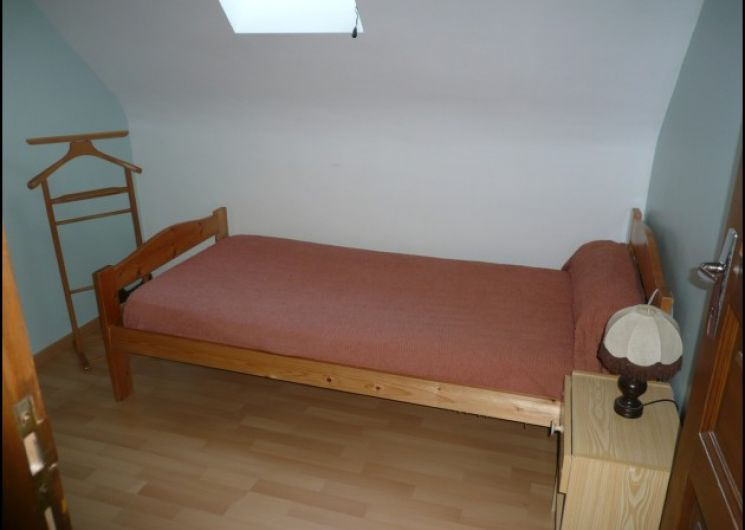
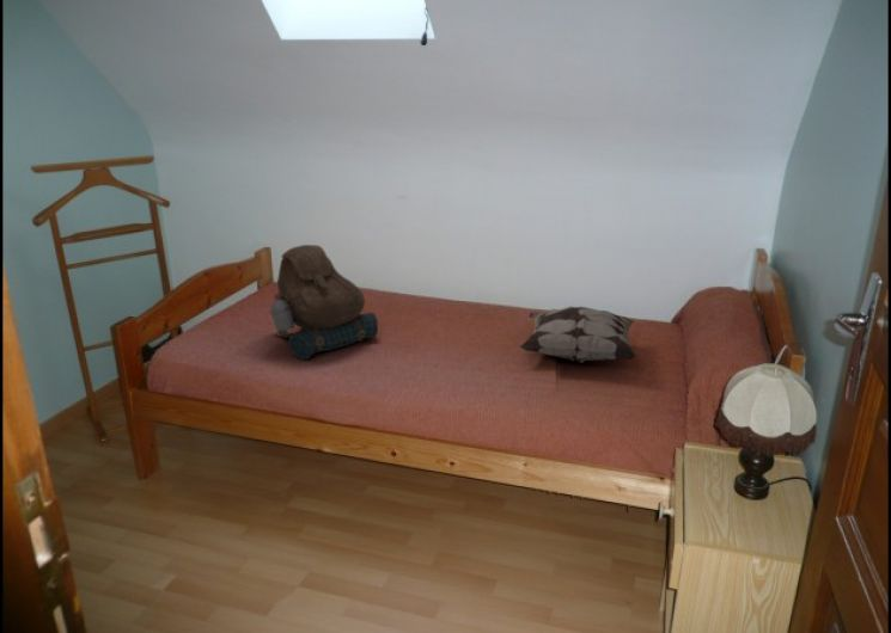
+ backpack [269,244,379,361]
+ decorative pillow [518,306,637,364]
